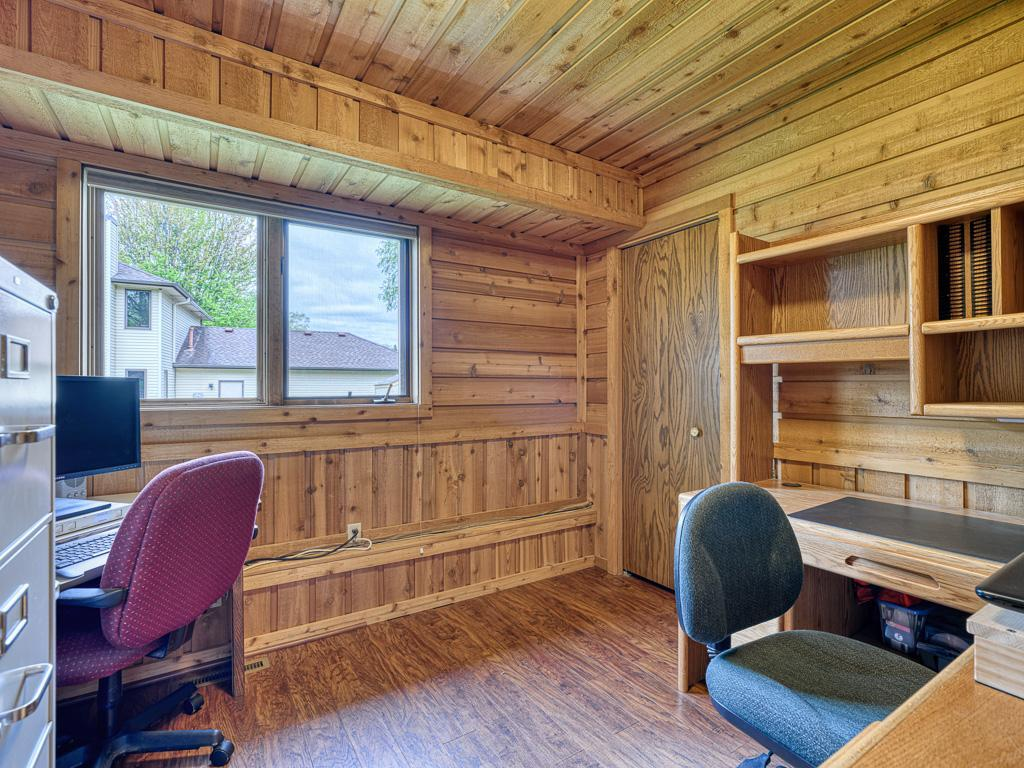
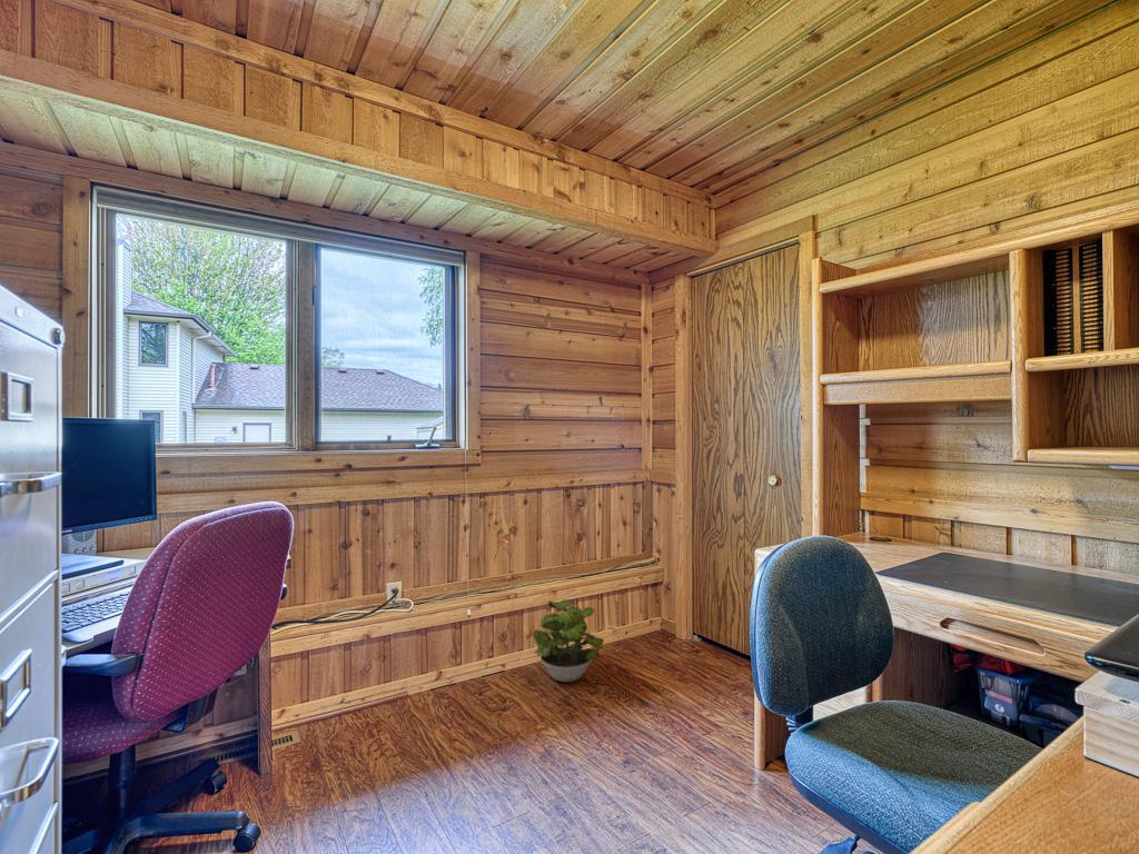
+ potted plant [532,598,605,683]
